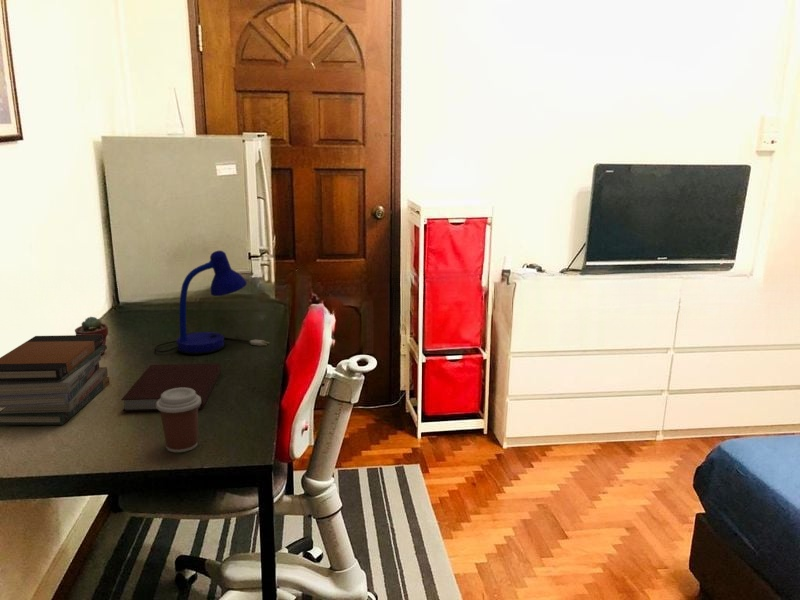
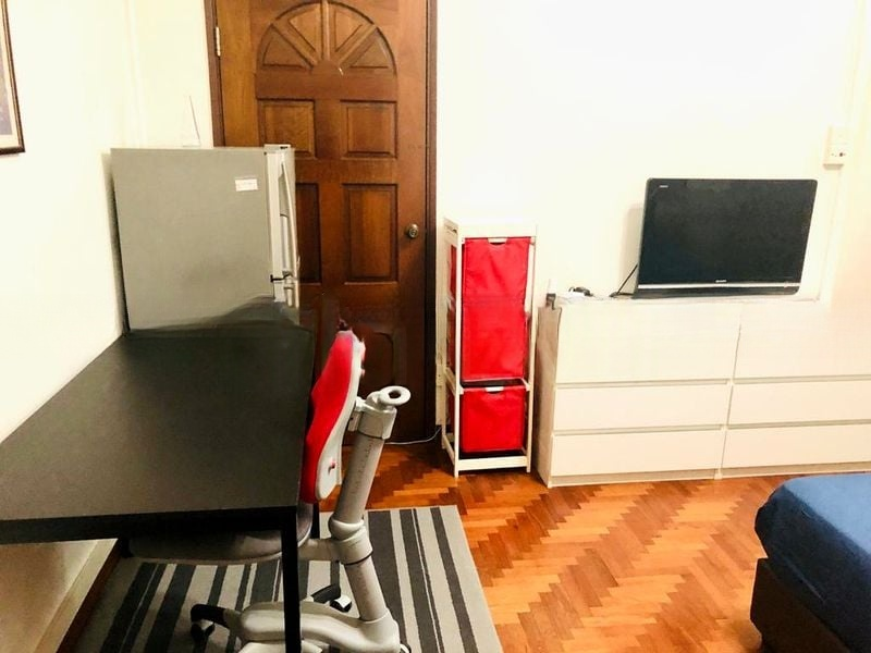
- notebook [120,363,222,412]
- potted succulent [74,316,109,356]
- book stack [0,334,111,426]
- desk lamp [154,250,271,355]
- coffee cup [156,388,201,453]
